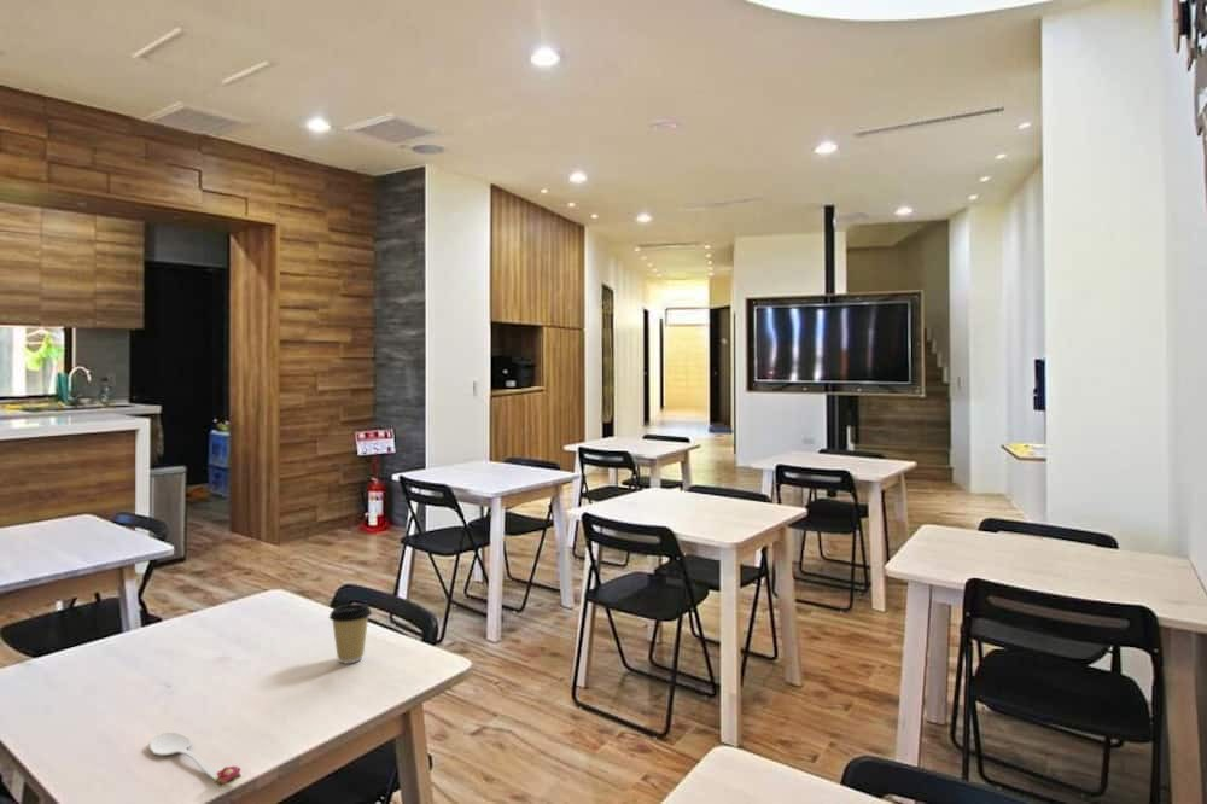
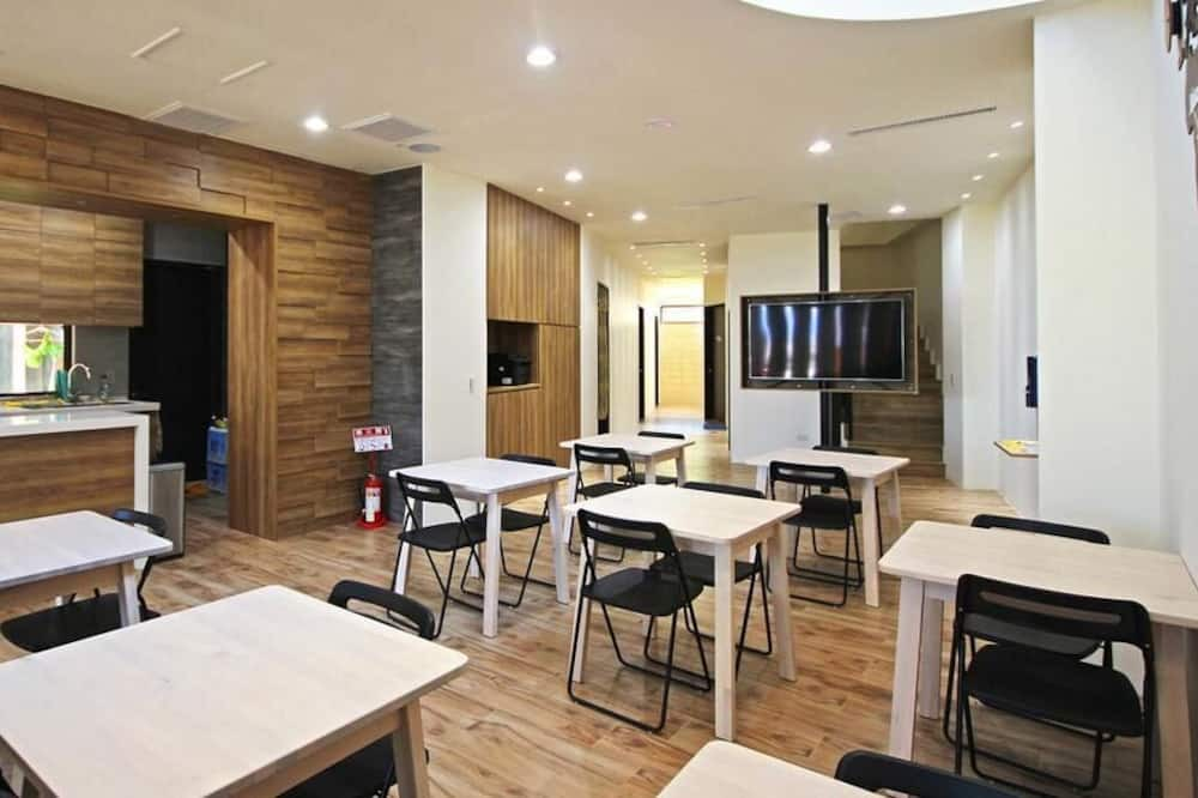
- coffee cup [328,602,373,664]
- spoon [148,732,243,788]
